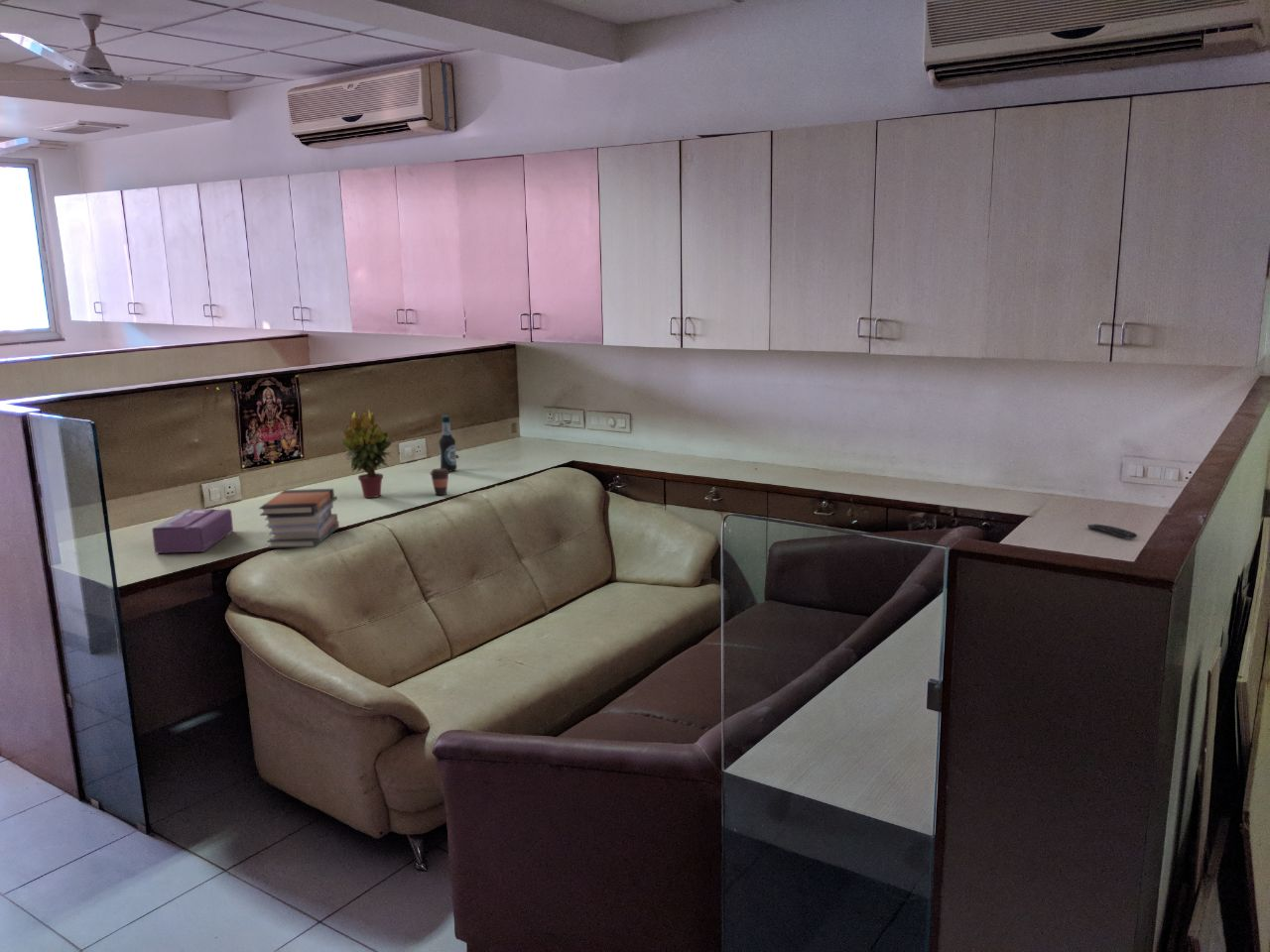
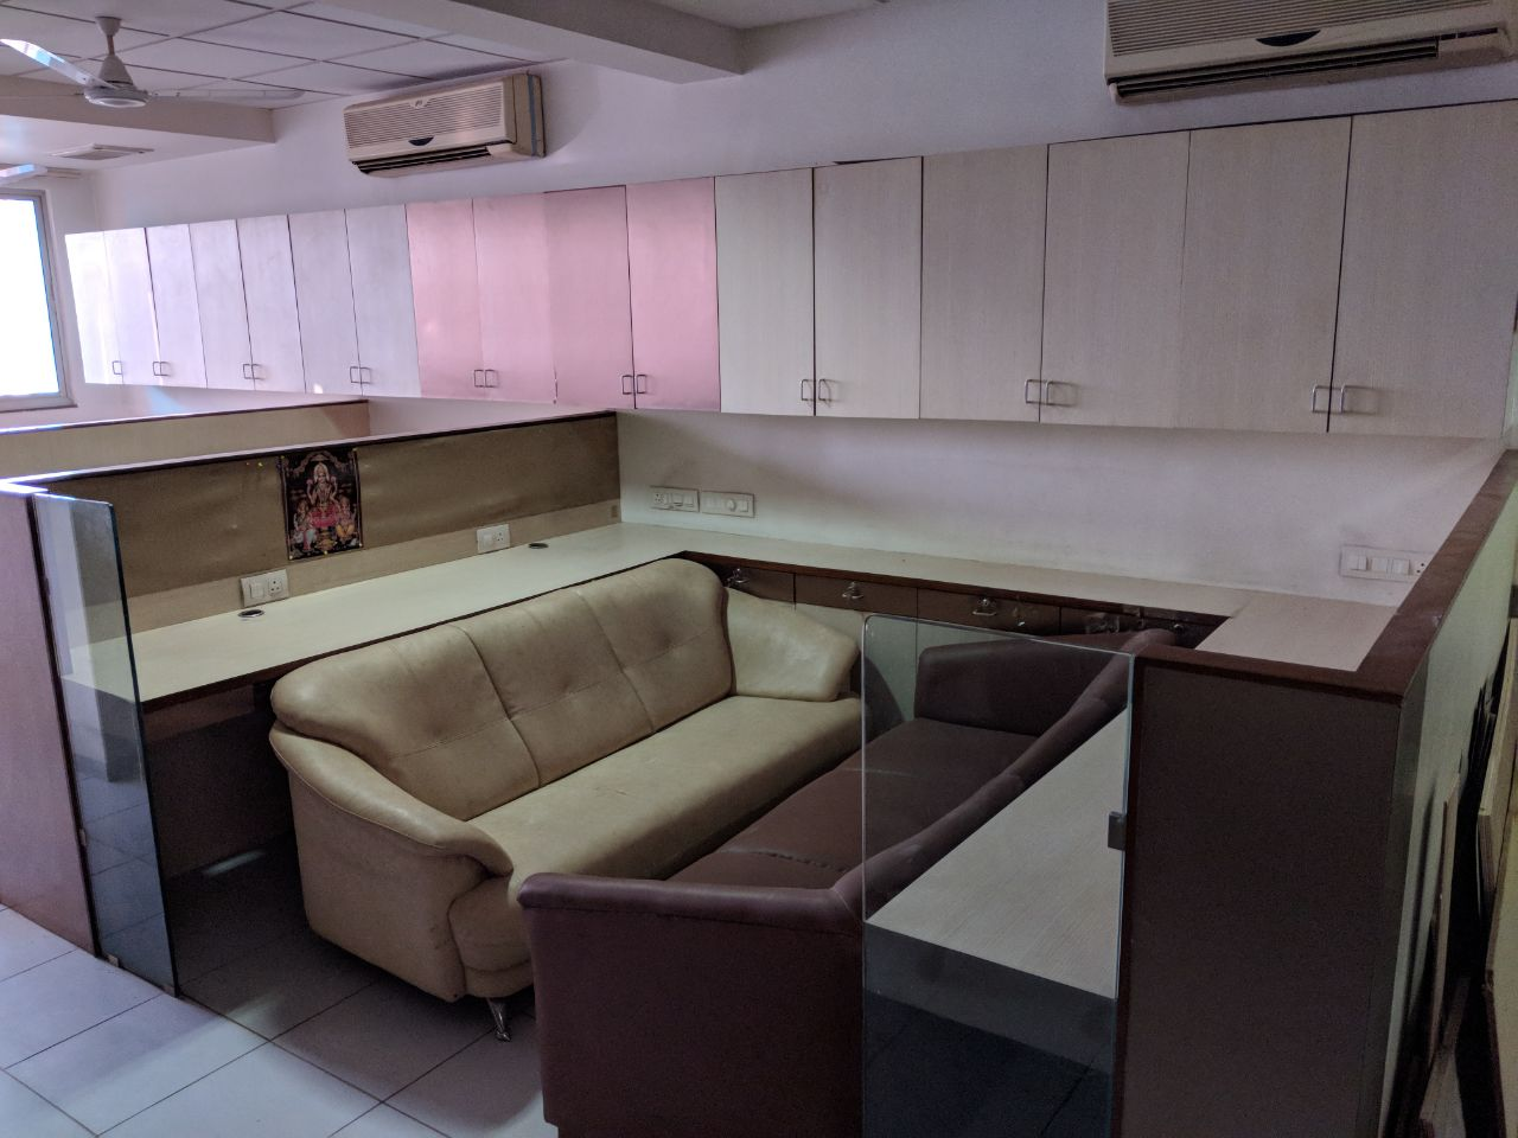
- bottle [438,415,457,473]
- book stack [258,488,340,549]
- remote control [1086,523,1138,540]
- potted plant [341,408,395,499]
- tissue box [151,508,234,554]
- coffee cup [429,467,450,496]
